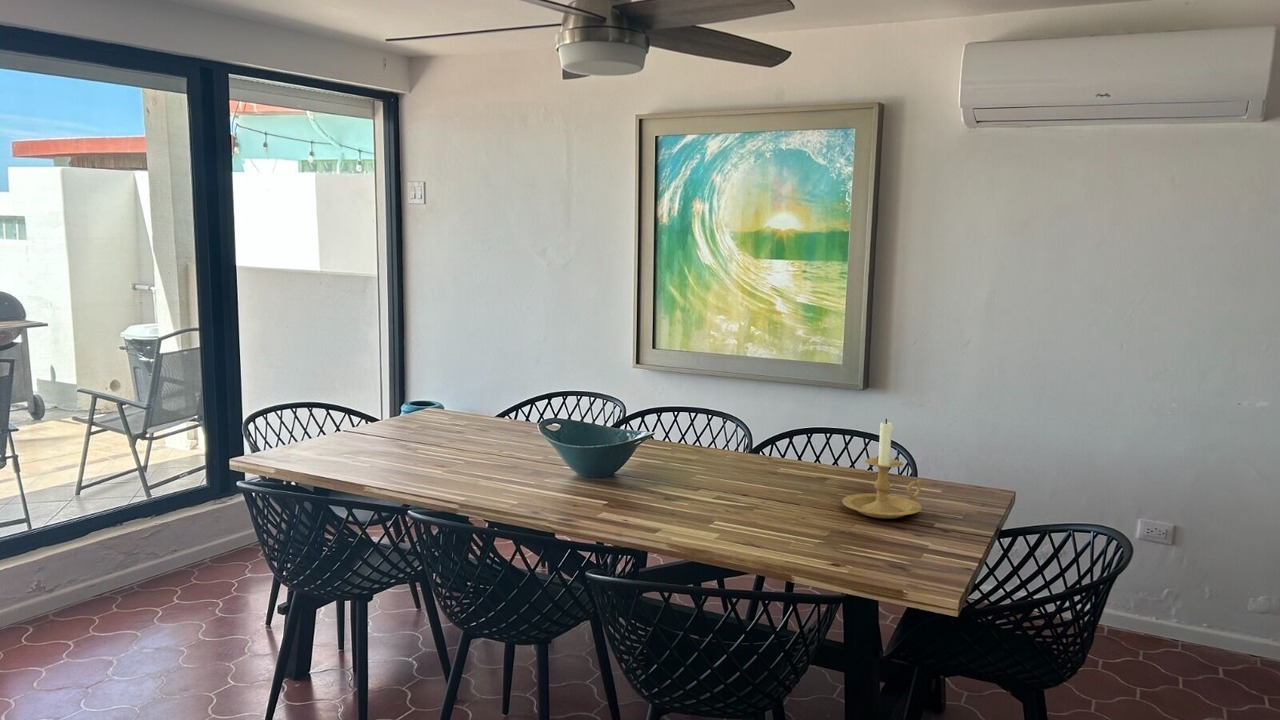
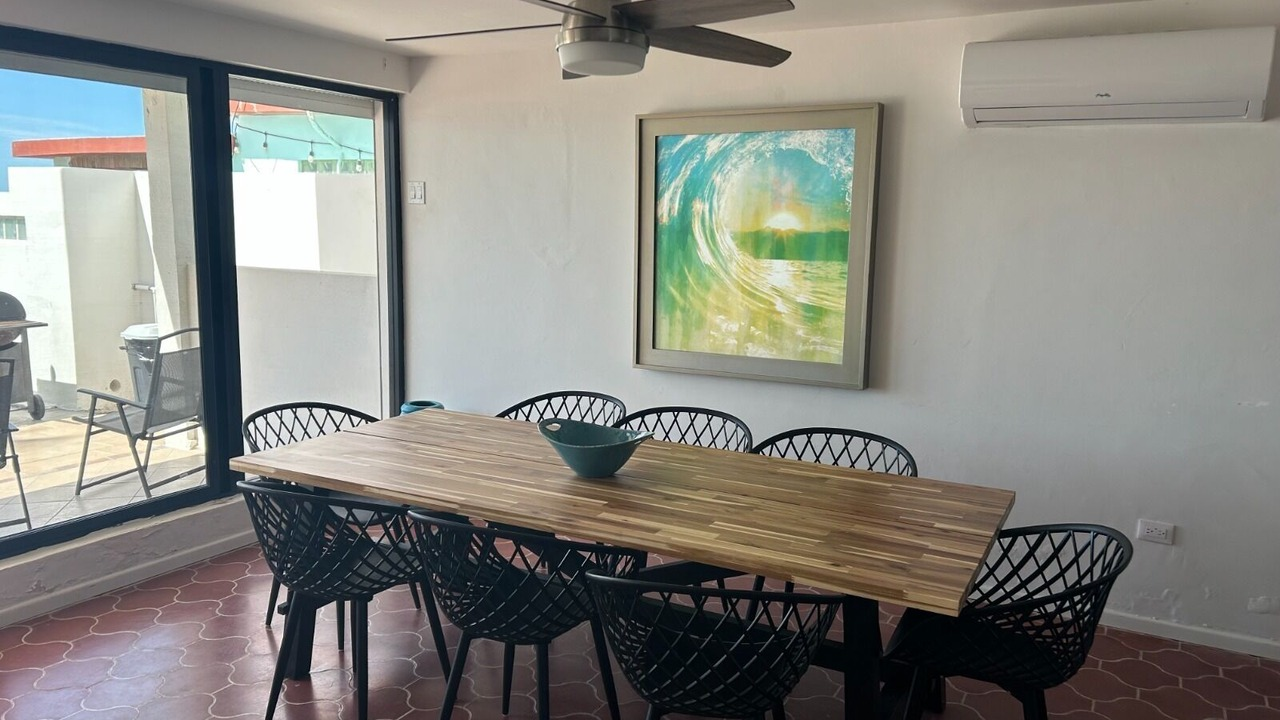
- candle holder [841,418,923,520]
